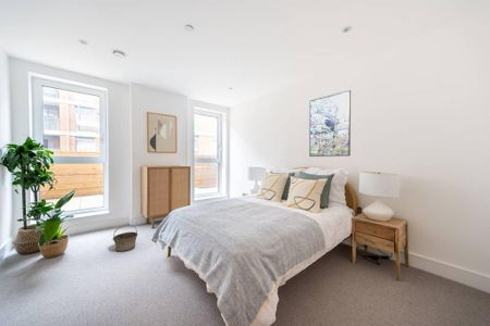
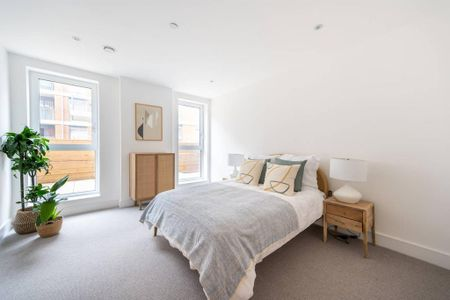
- basket [112,224,138,253]
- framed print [308,89,352,158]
